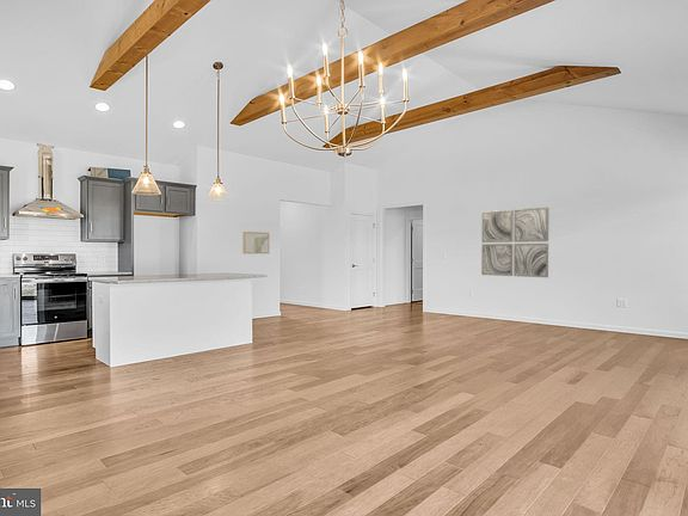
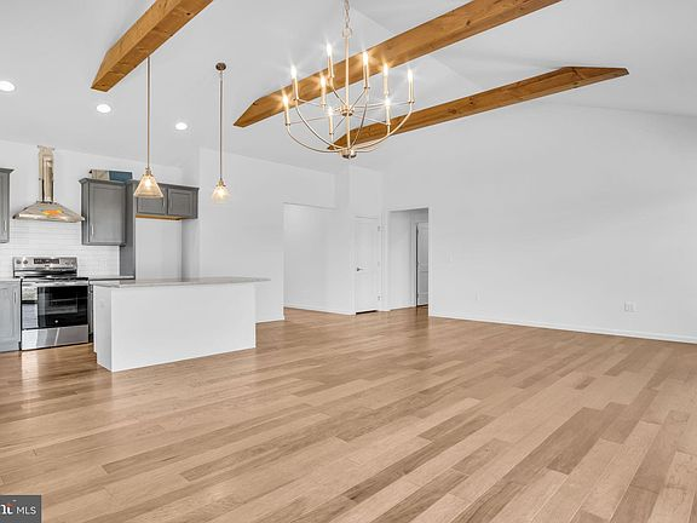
- wall art [480,207,549,278]
- wall art [241,231,270,254]
